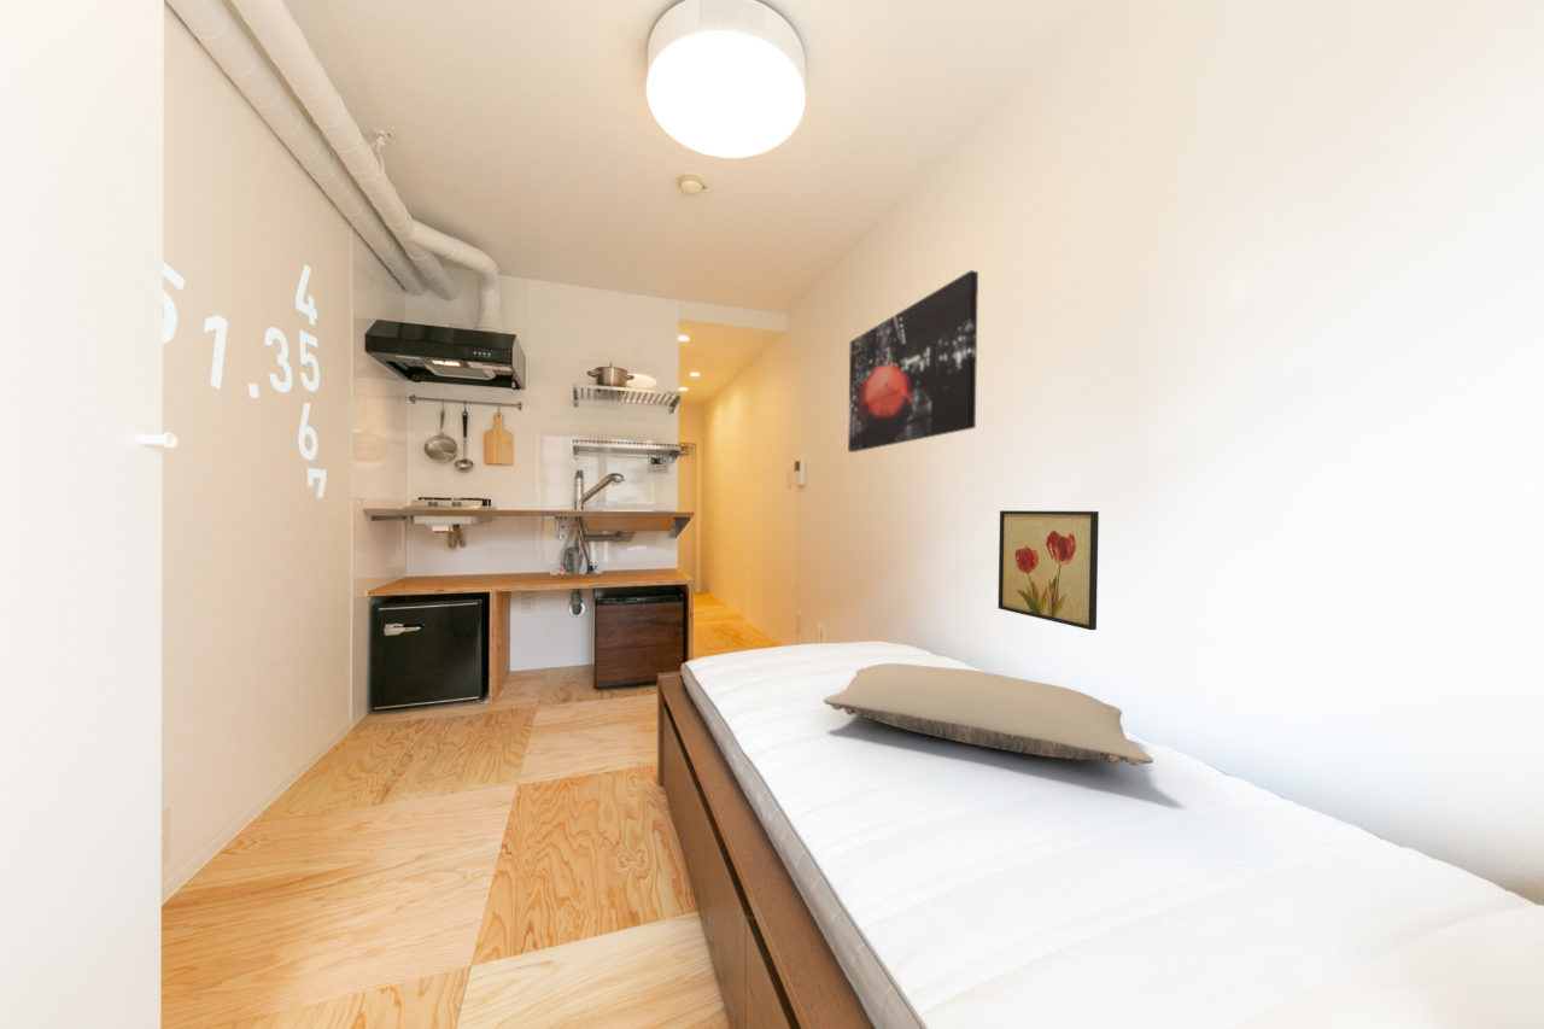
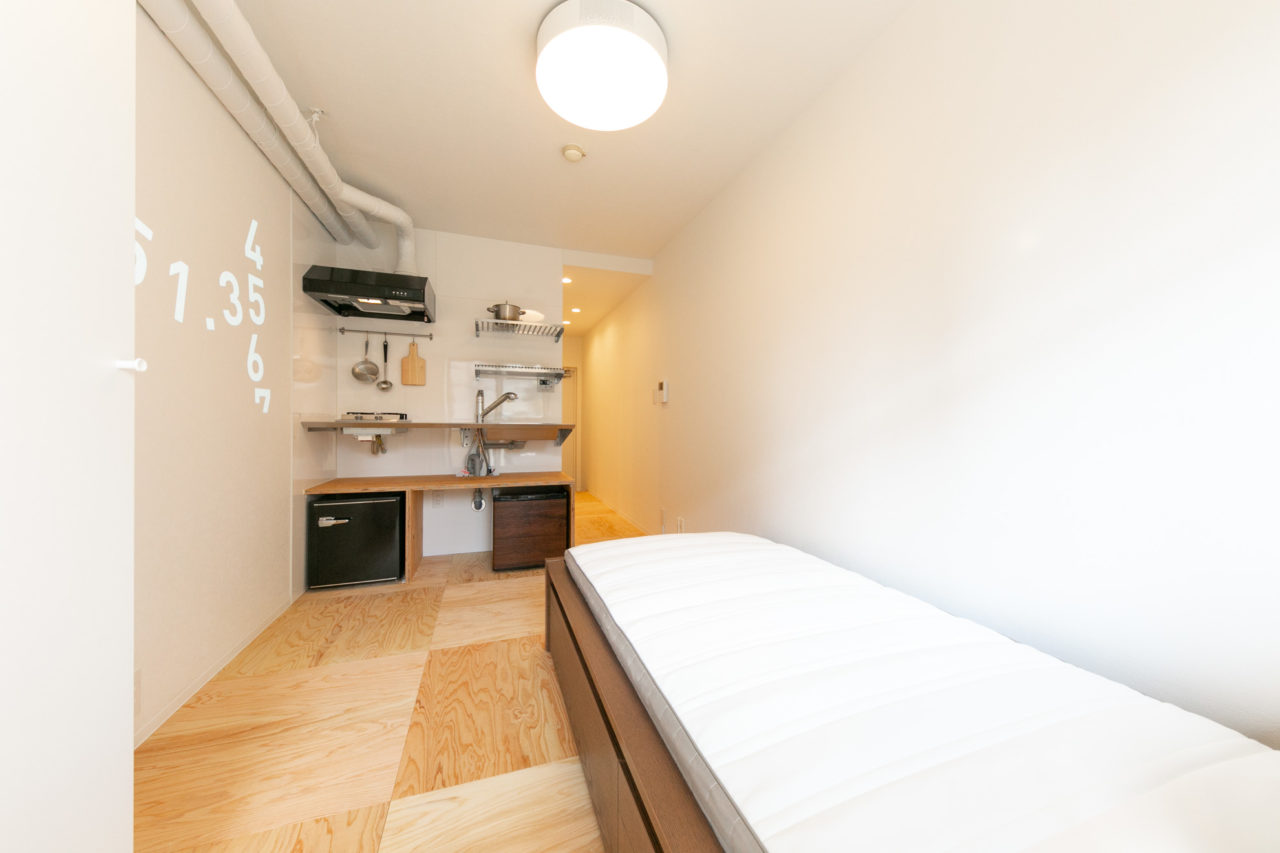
- wall art [998,509,1100,631]
- pillow [823,662,1154,766]
- wall art [847,269,979,454]
